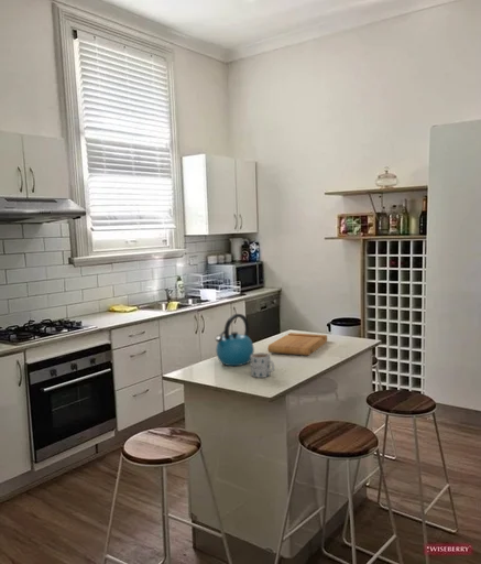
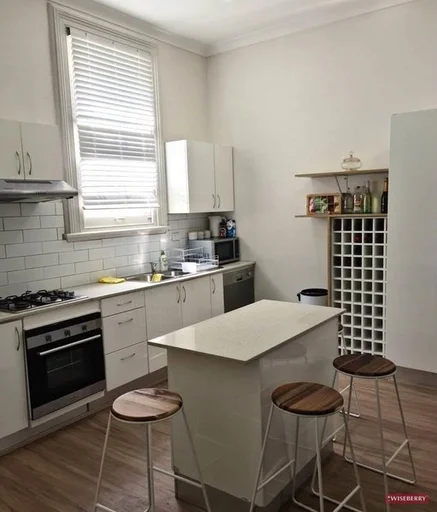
- mug [250,351,275,379]
- kettle [214,313,255,367]
- cutting board [266,332,328,357]
